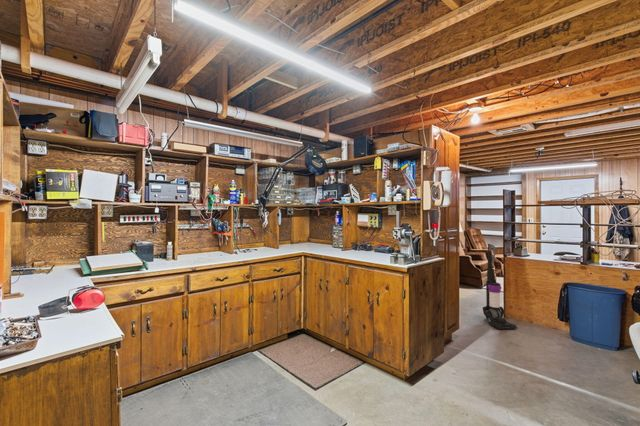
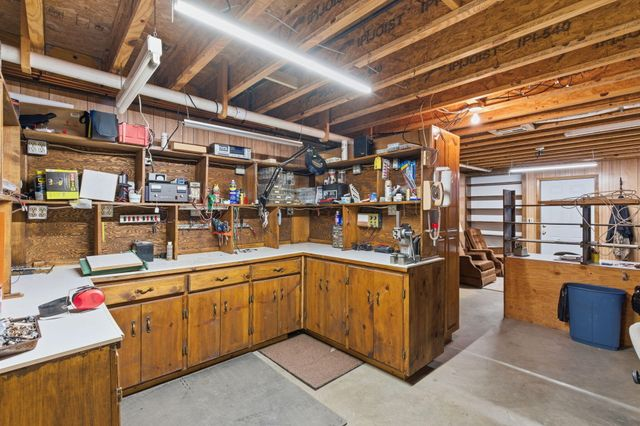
- vacuum cleaner [482,243,518,330]
